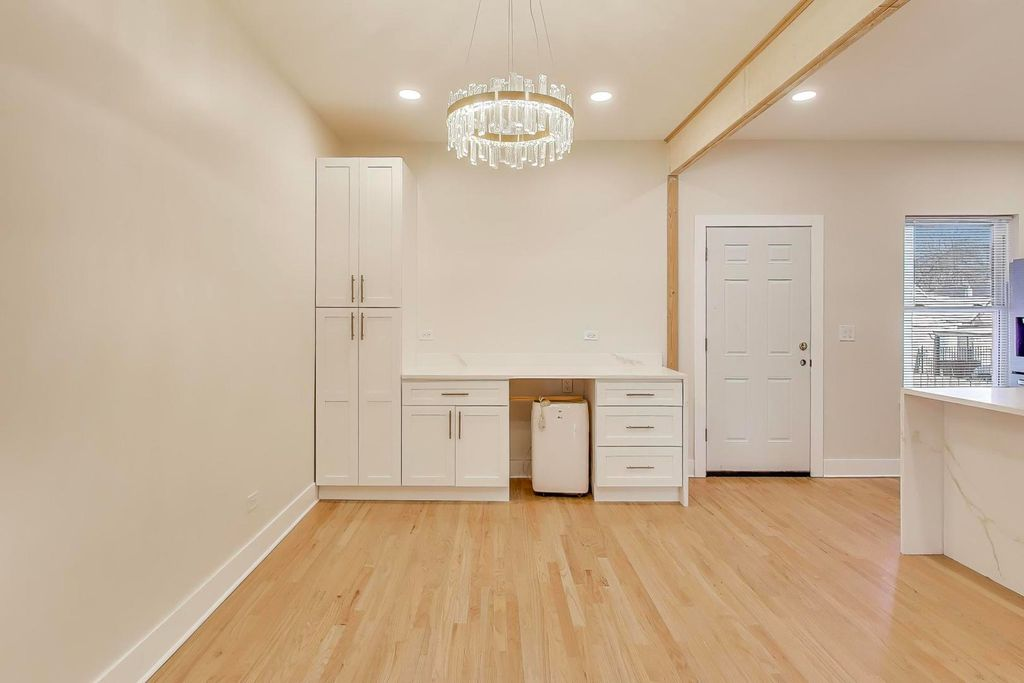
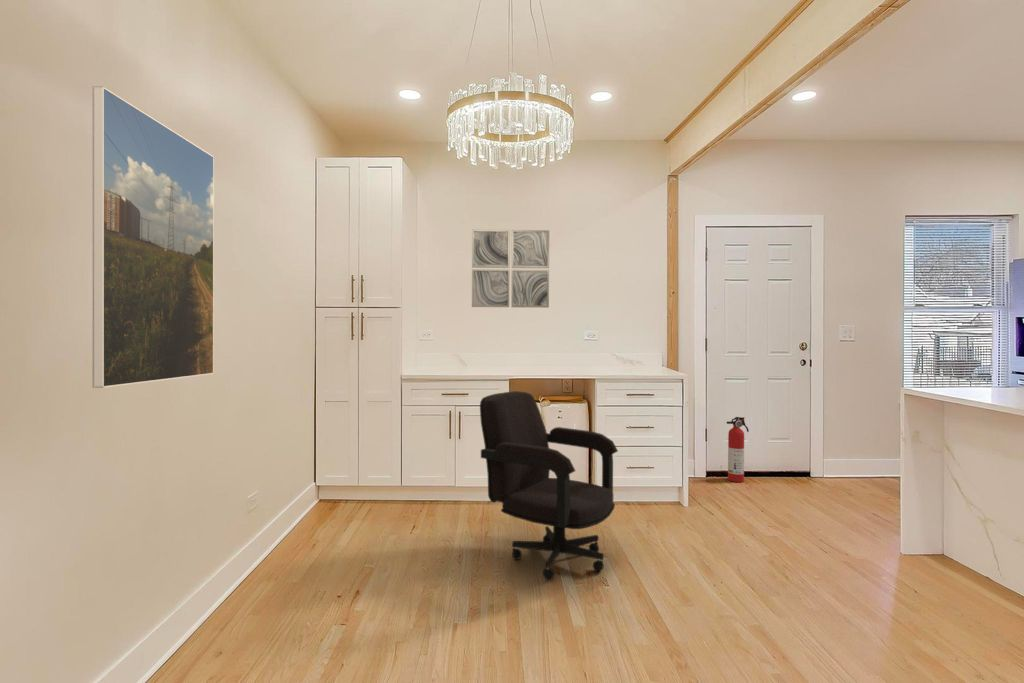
+ office chair [479,390,619,581]
+ wall art [471,229,550,309]
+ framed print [92,85,215,389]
+ fire extinguisher [726,416,750,483]
